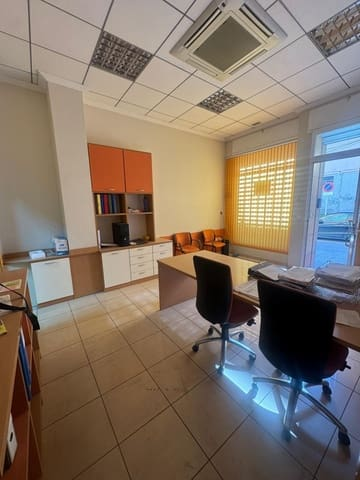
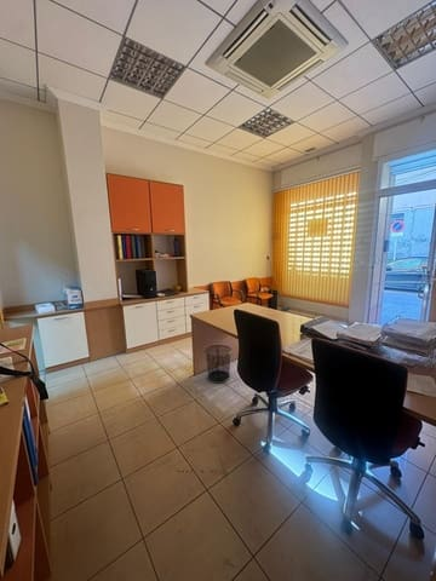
+ waste bin [203,344,233,384]
